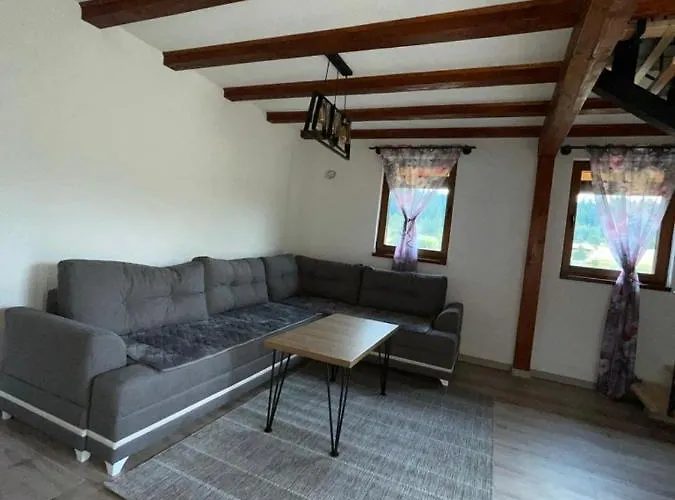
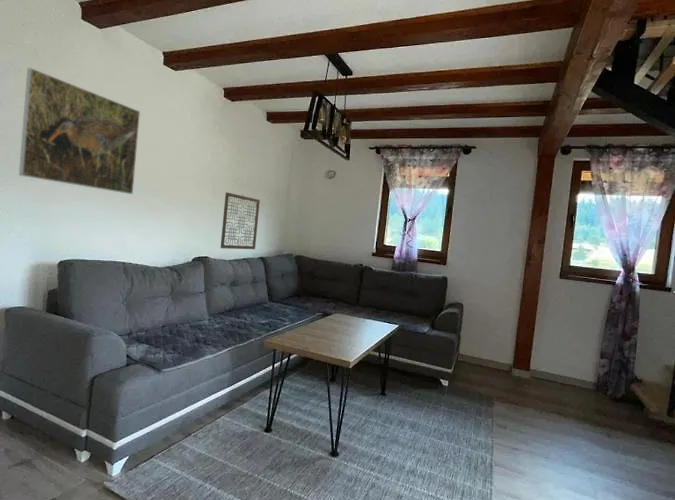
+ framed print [18,67,141,195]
+ wall art [220,191,261,250]
